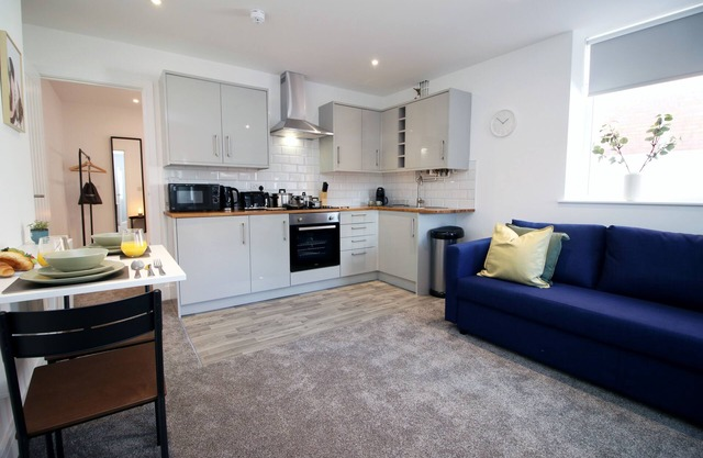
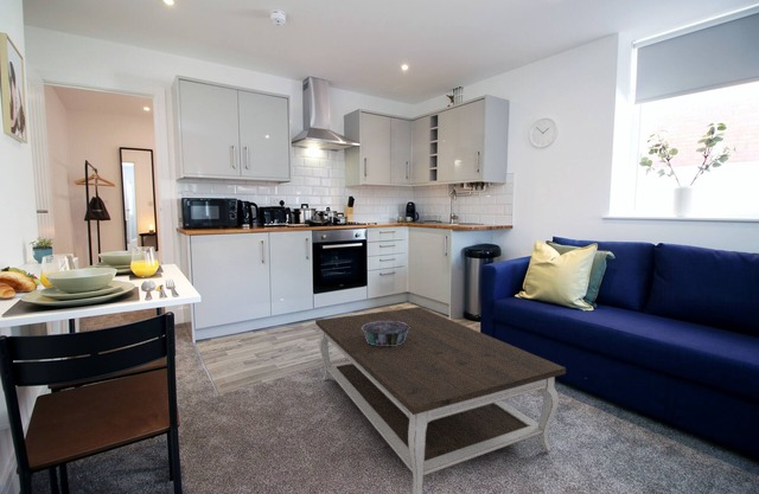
+ decorative bowl [362,321,410,346]
+ coffee table [314,306,567,494]
